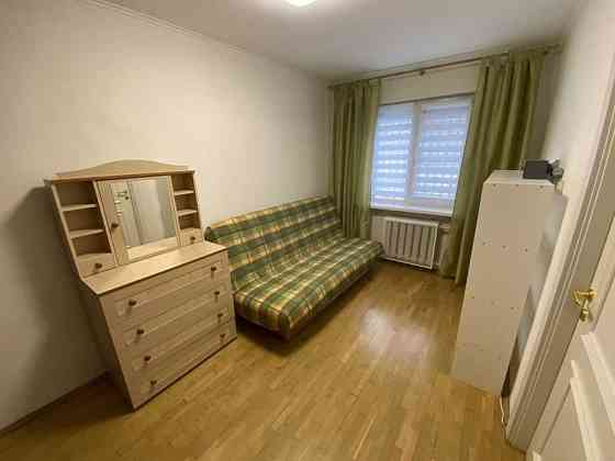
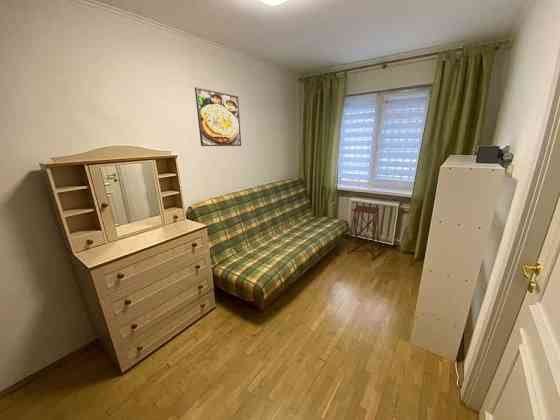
+ side table [346,204,381,261]
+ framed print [194,86,242,147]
